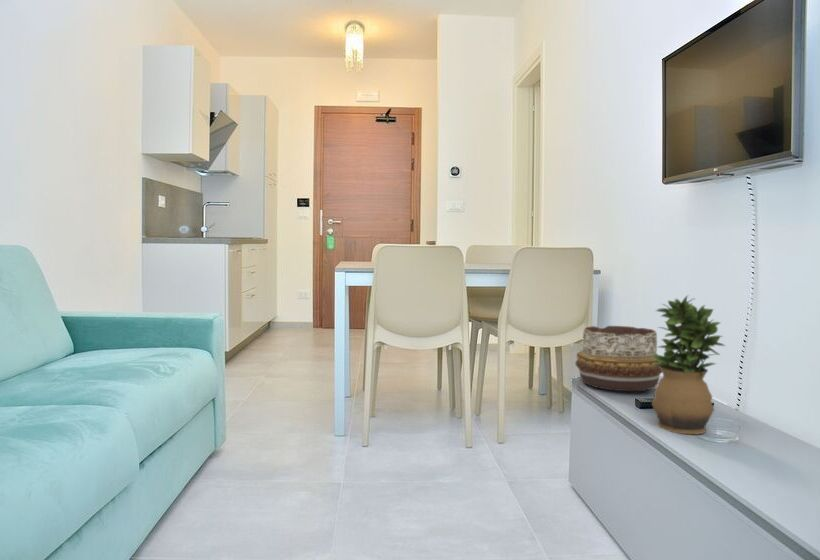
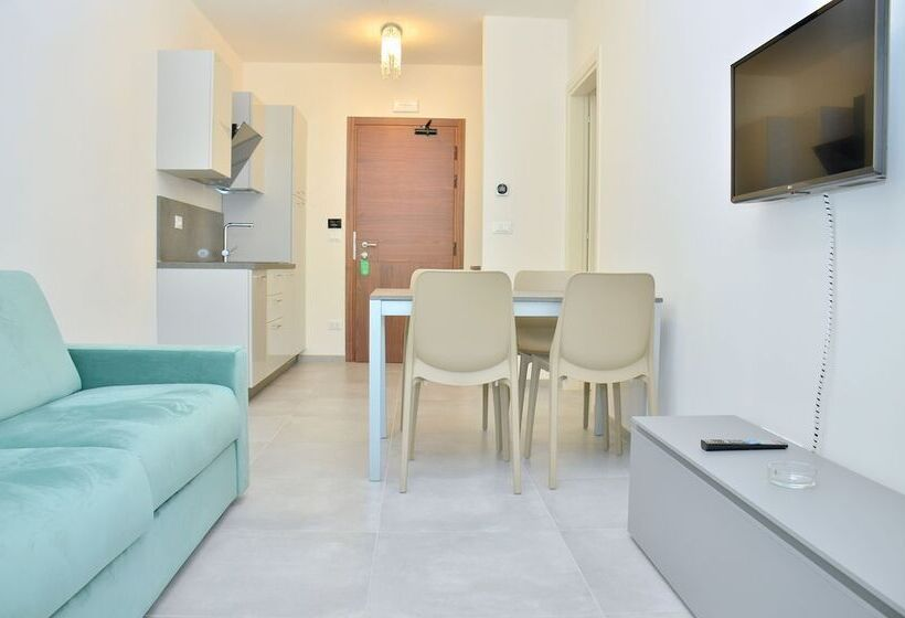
- decorative bowl [575,325,662,392]
- potted plant [651,294,726,435]
